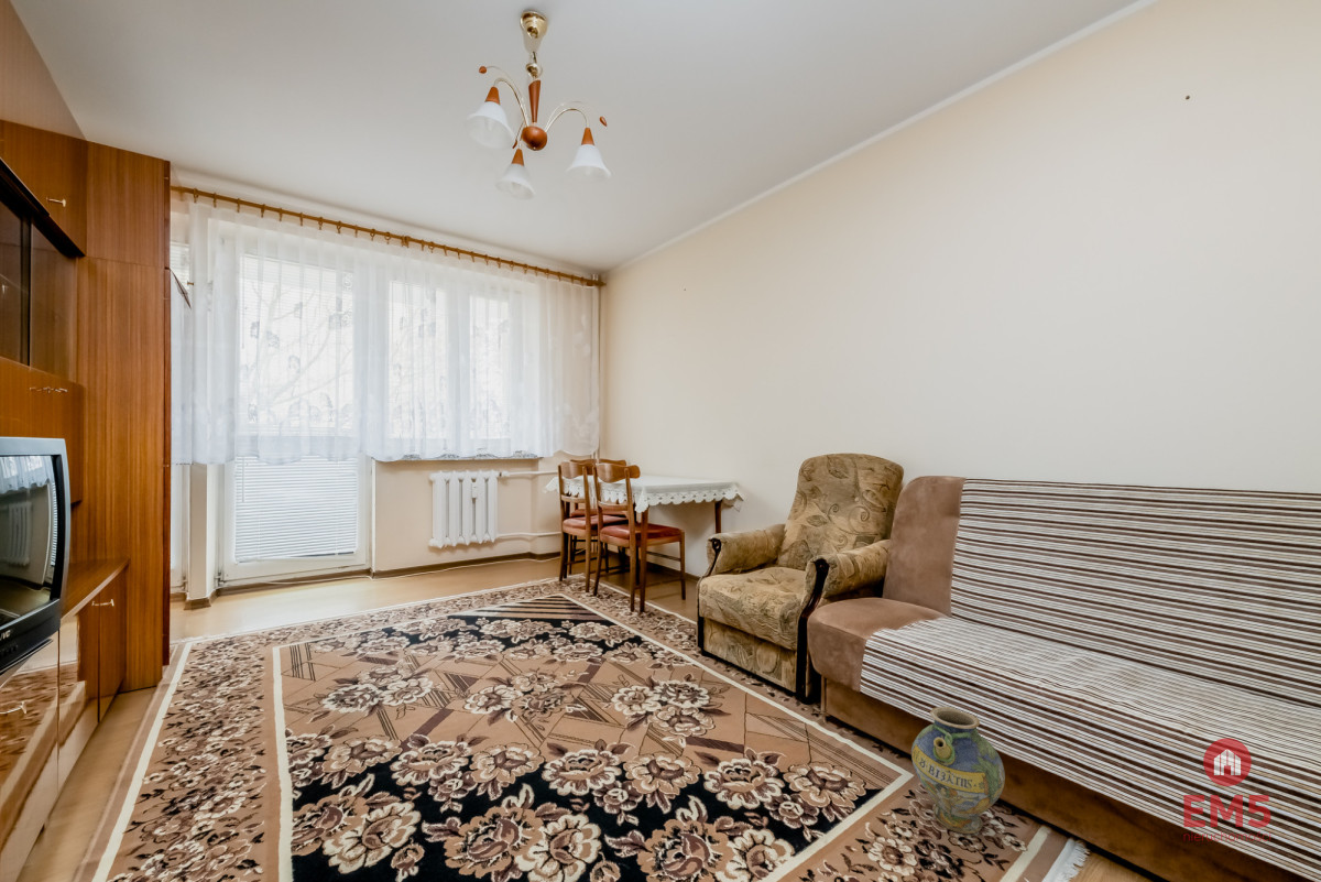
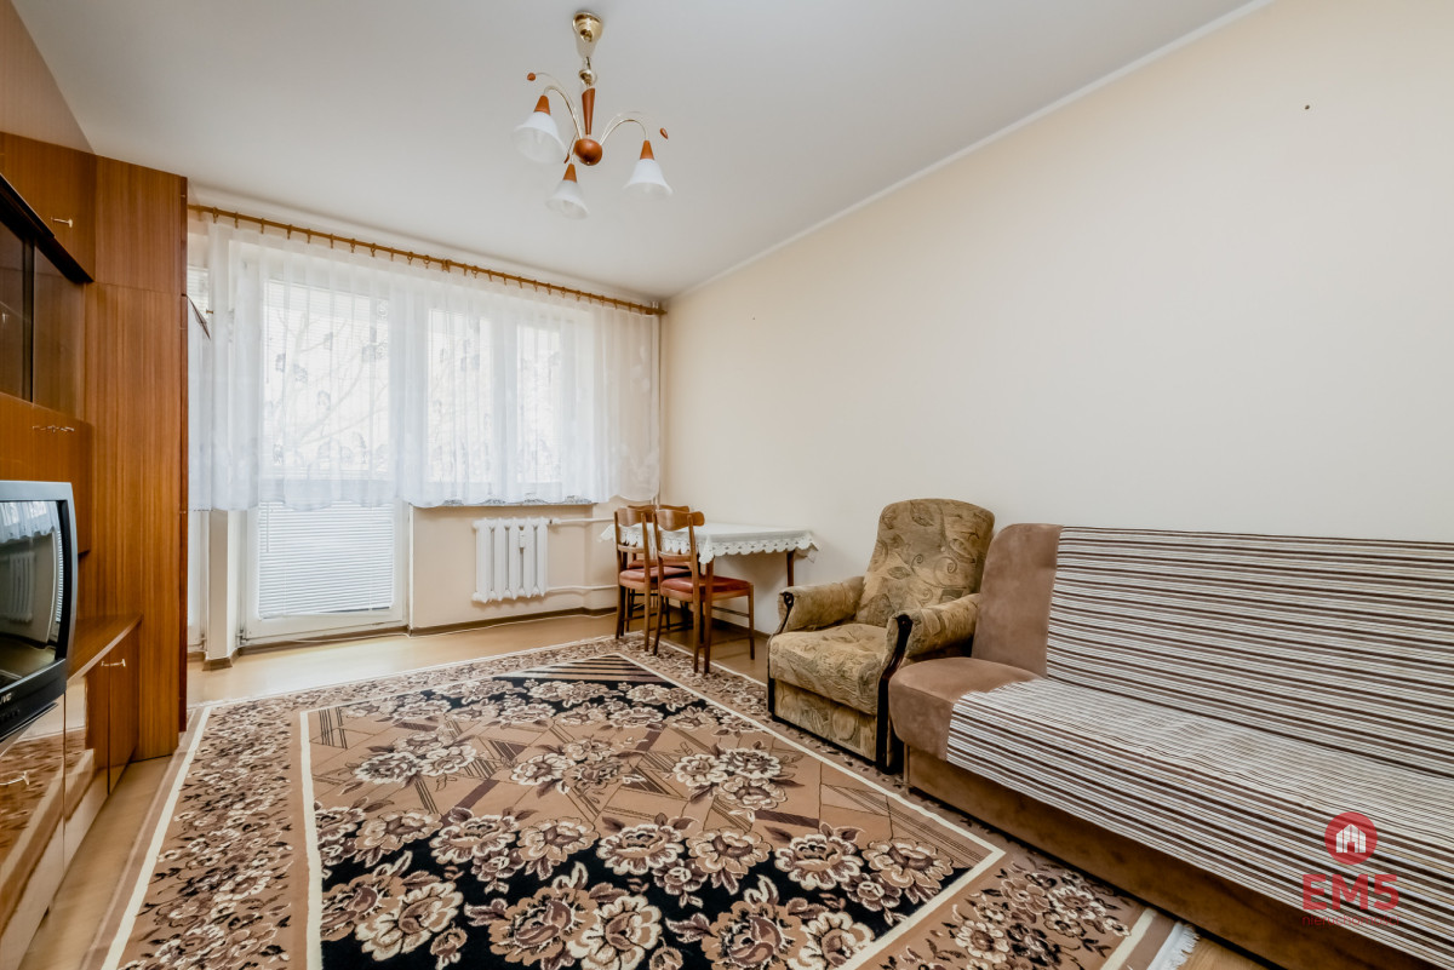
- ceramic jug [910,706,1006,835]
